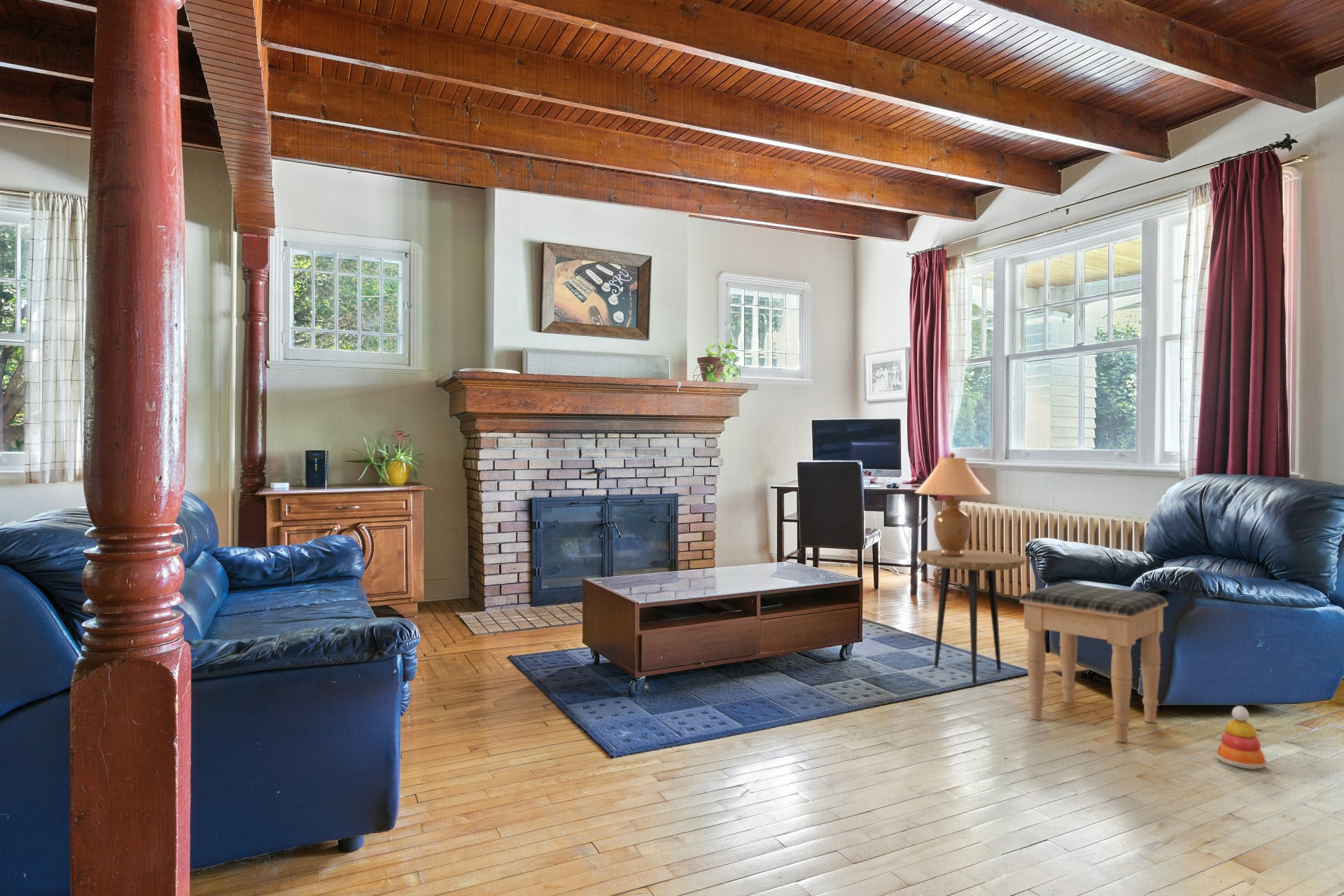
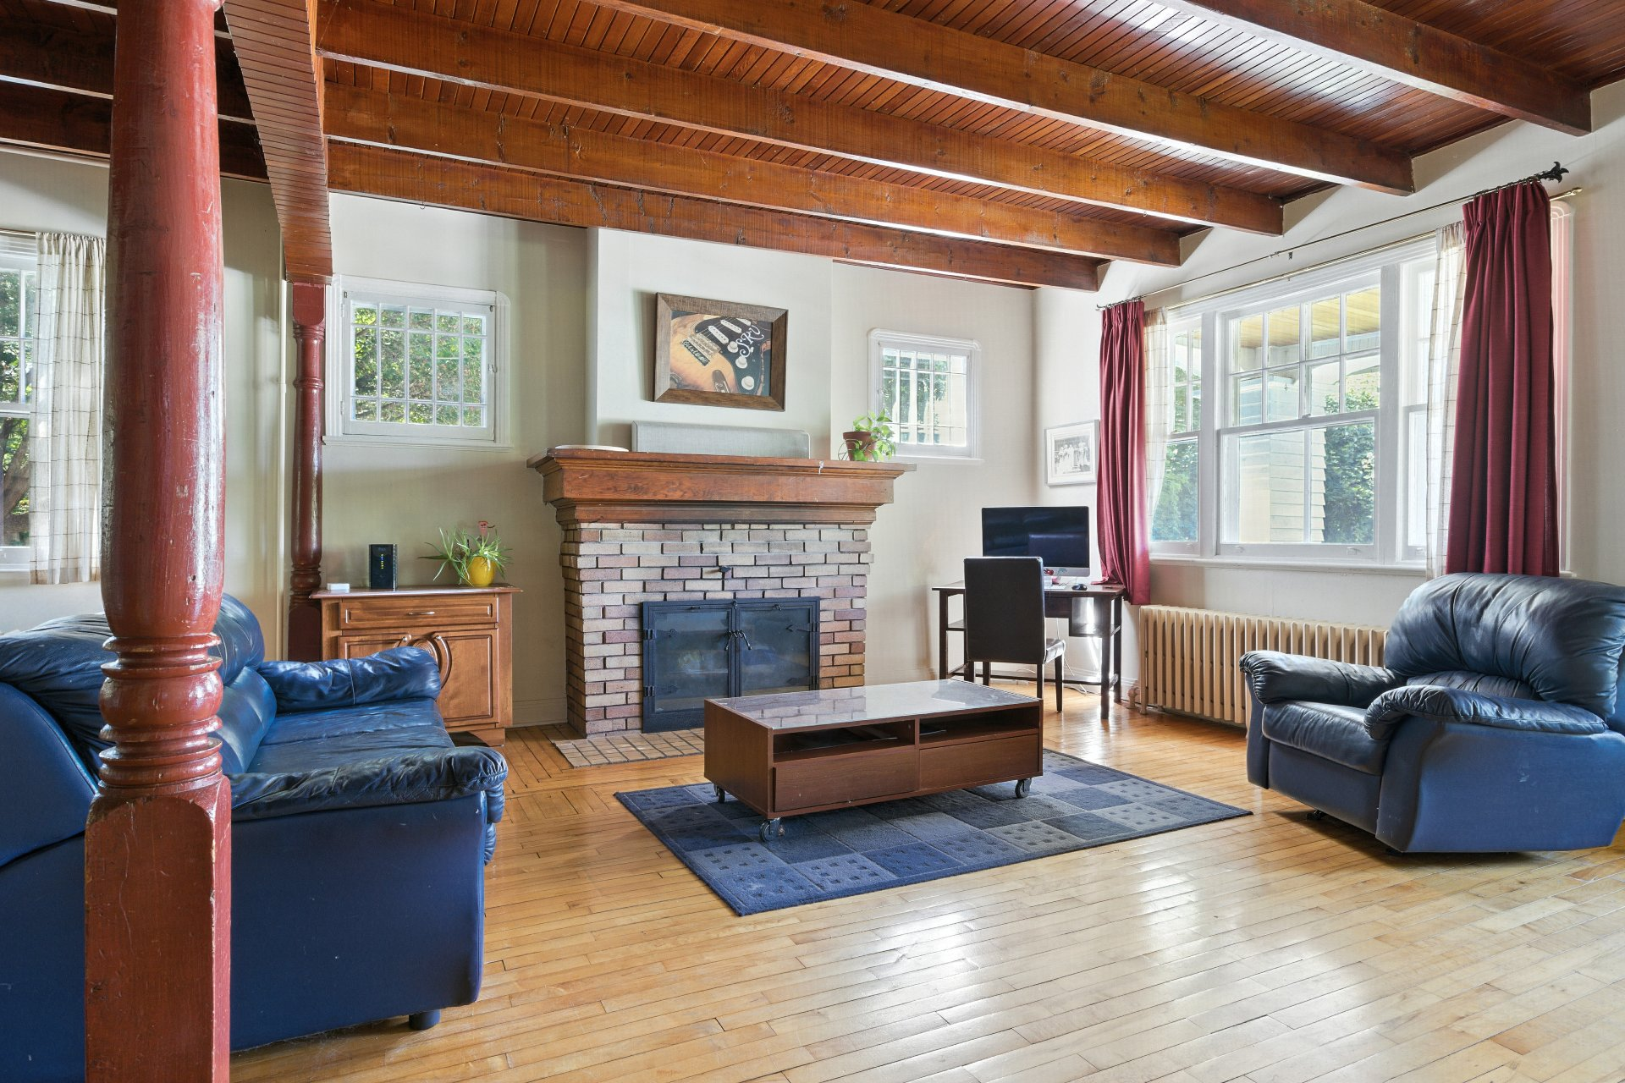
- table lamp [914,452,992,556]
- footstool [1019,582,1169,743]
- stacking toy [1215,705,1268,770]
- side table [916,549,1026,685]
